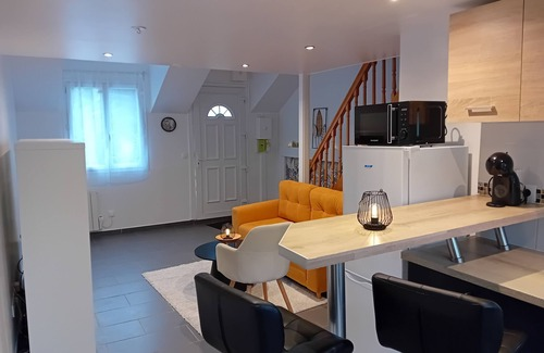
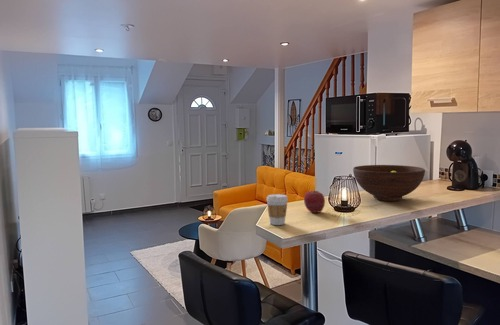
+ apple [303,190,326,214]
+ fruit bowl [352,164,426,202]
+ coffee cup [266,193,289,226]
